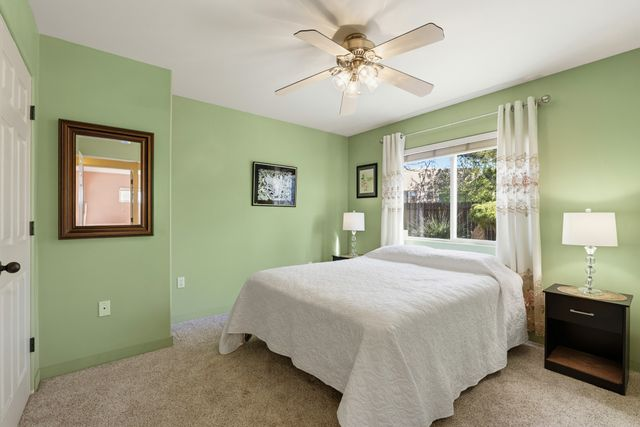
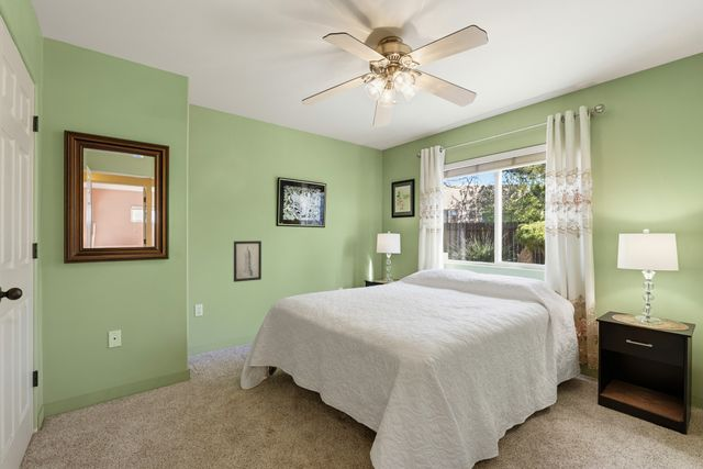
+ wall art [233,239,263,283]
